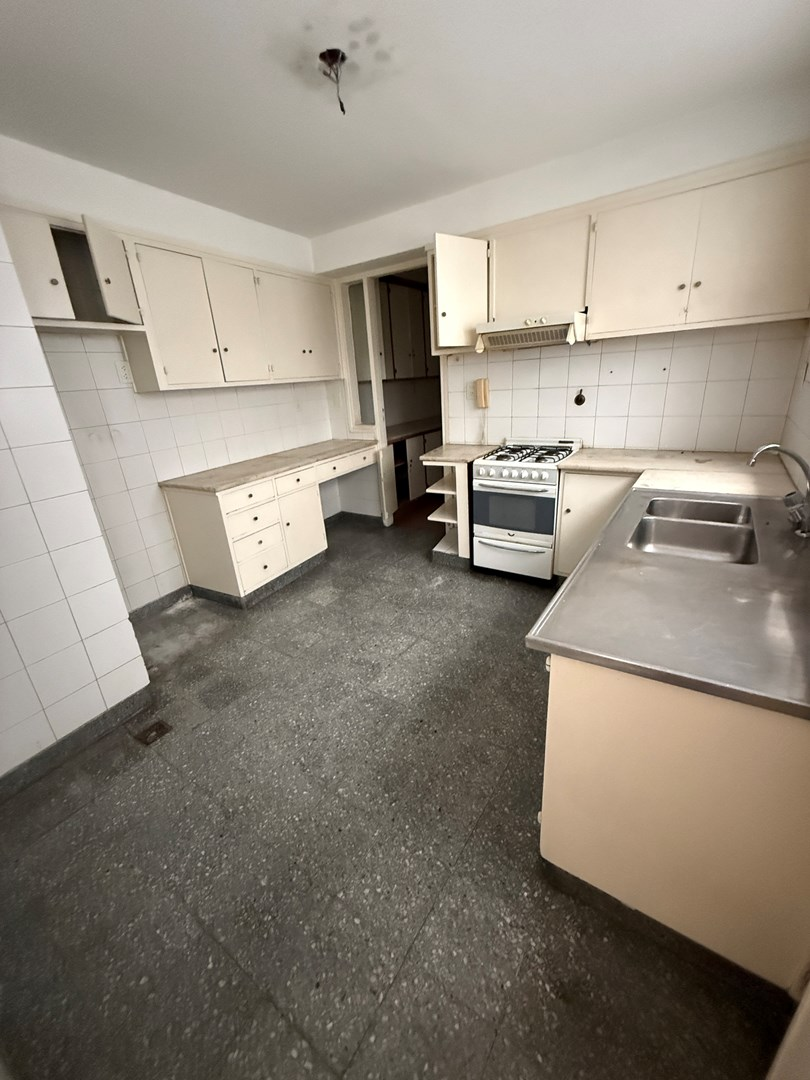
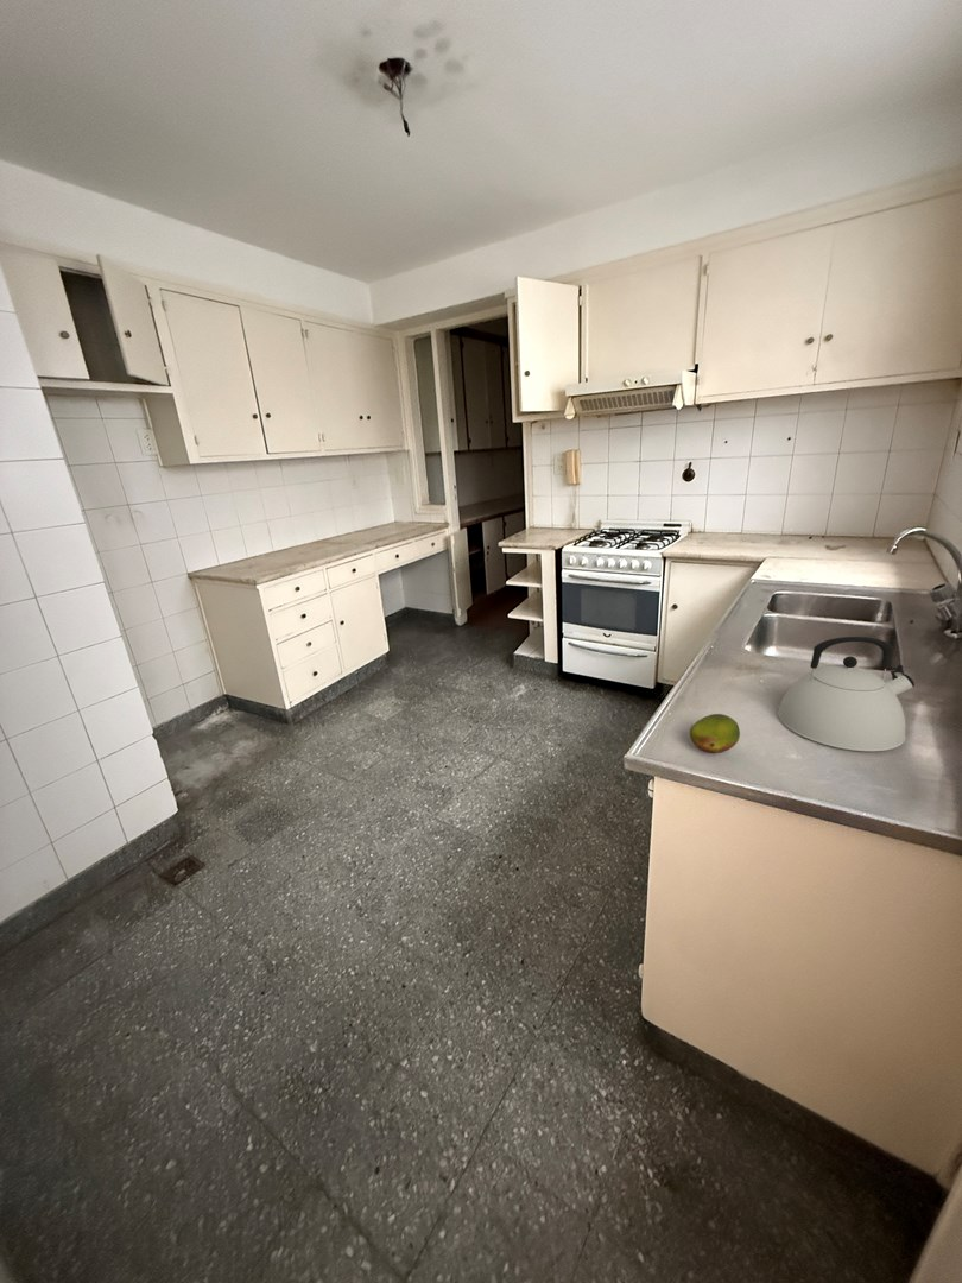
+ kettle [777,636,916,753]
+ fruit [689,713,741,754]
